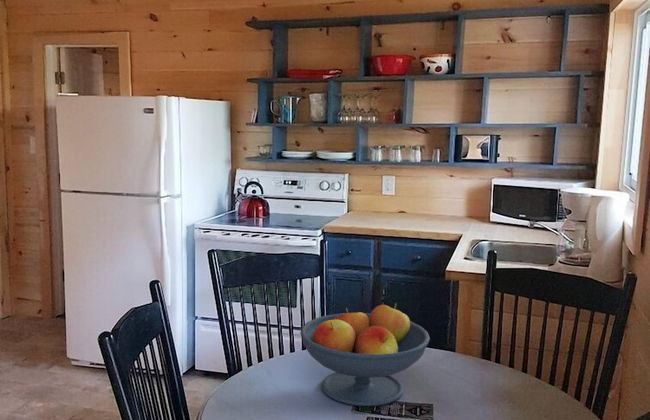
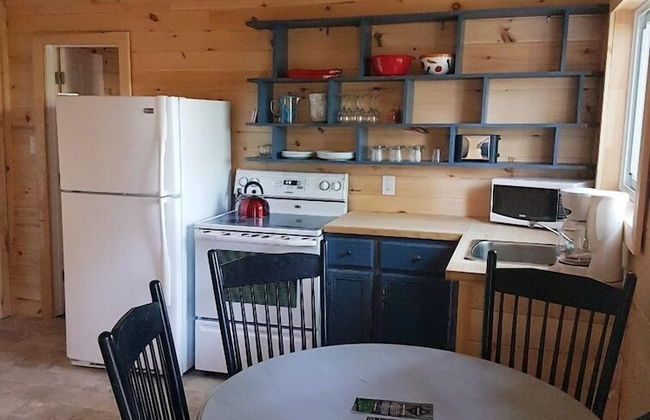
- fruit bowl [299,302,431,407]
